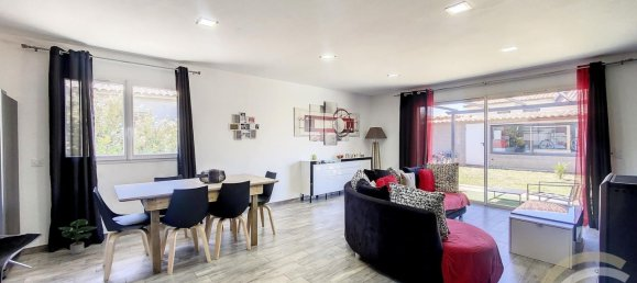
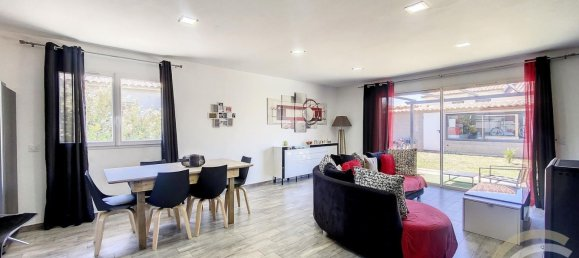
- potted plant [58,218,98,256]
